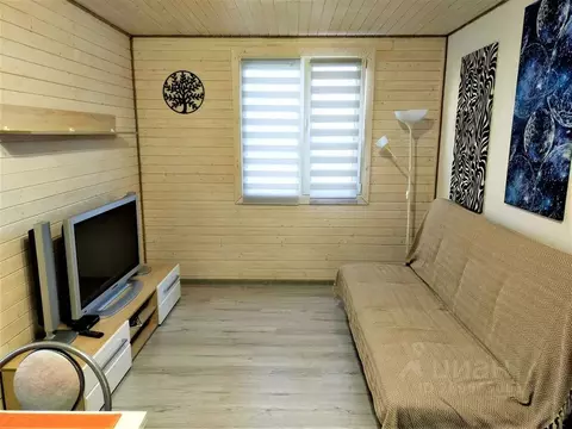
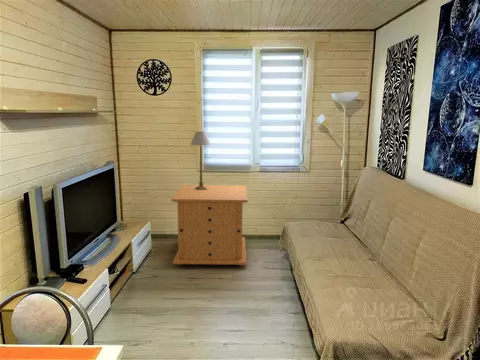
+ dresser [170,184,249,267]
+ table lamp [190,131,212,190]
